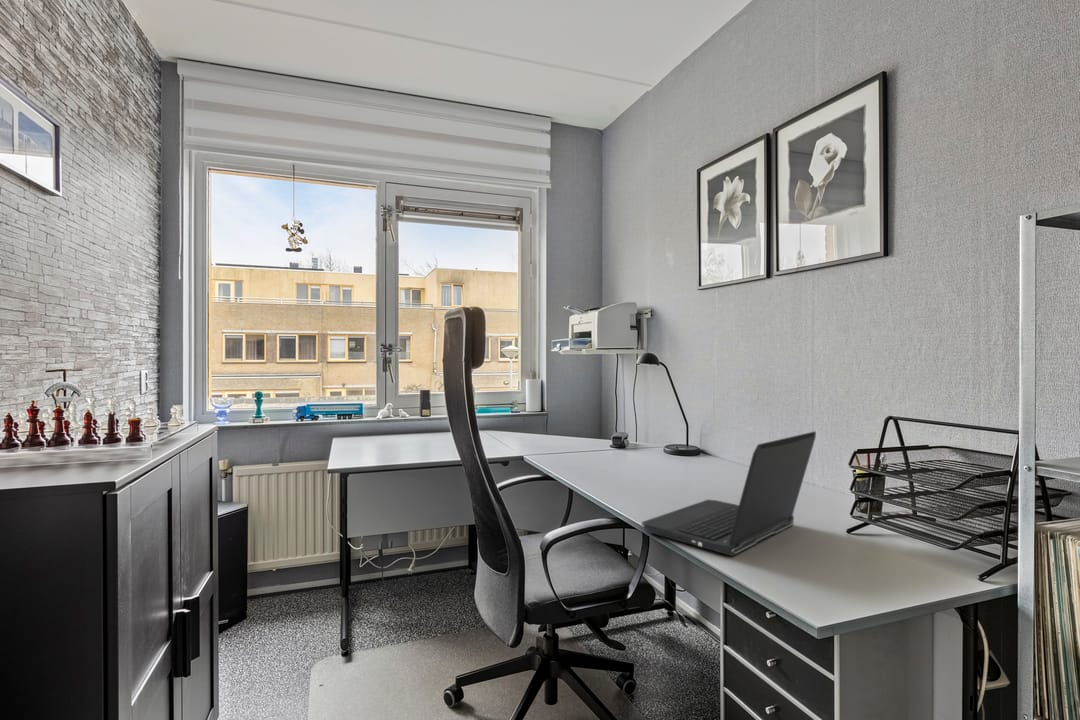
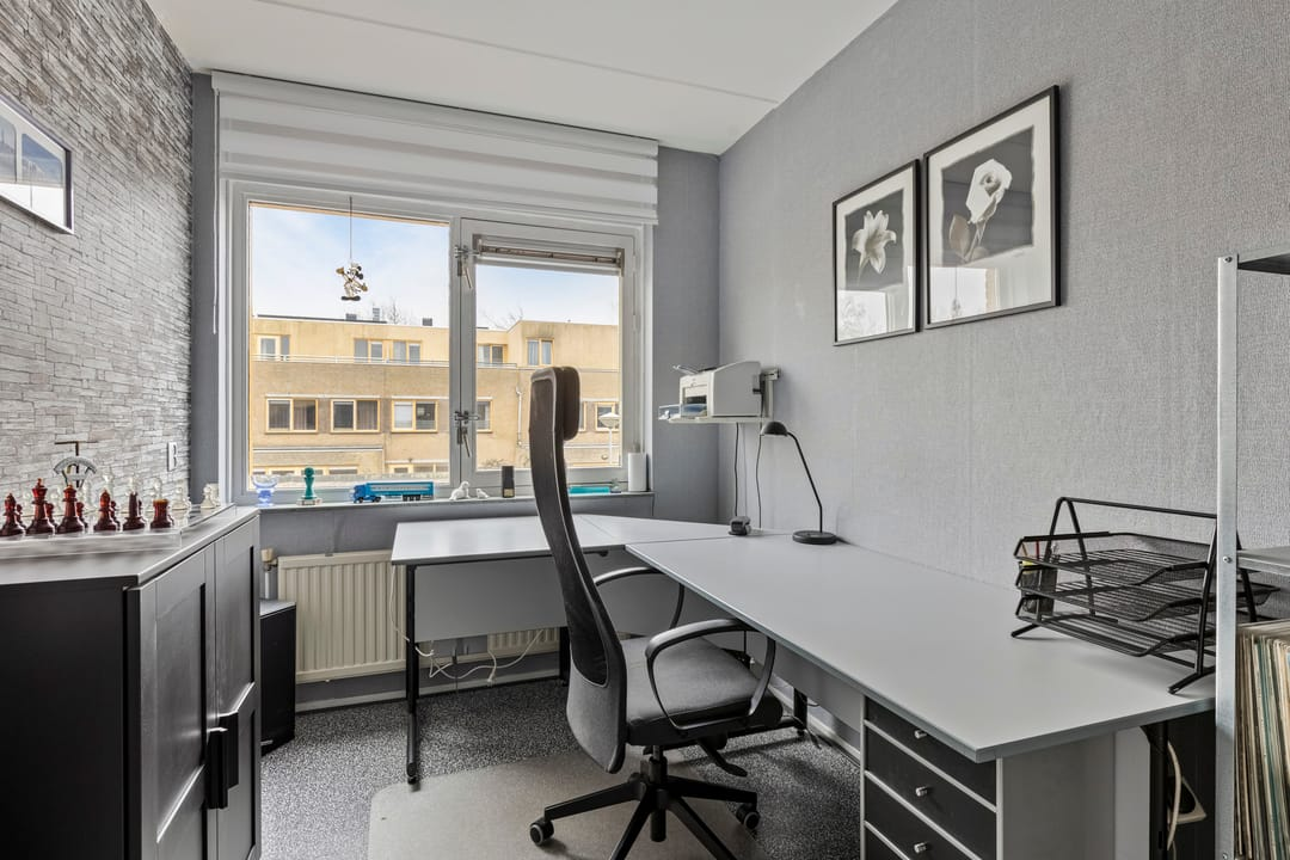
- laptop computer [641,430,817,557]
